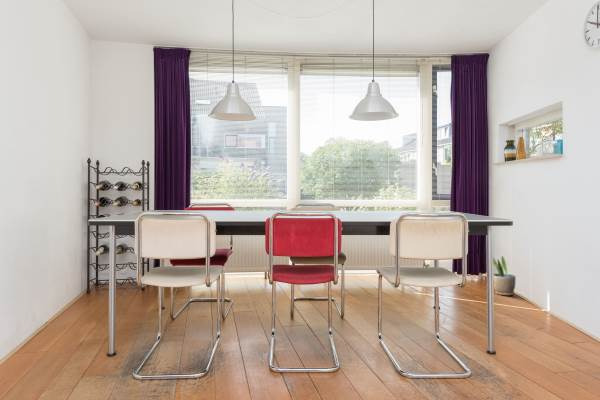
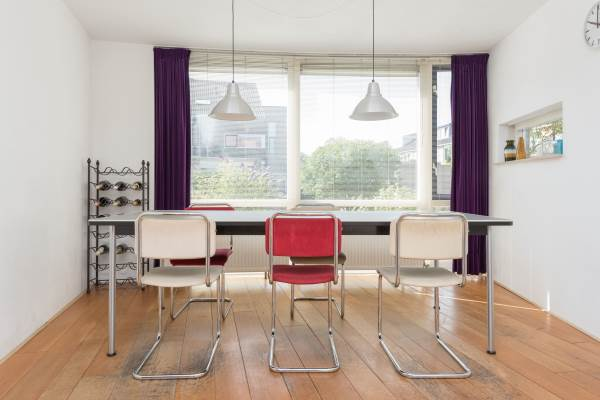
- potted plant [492,255,517,296]
